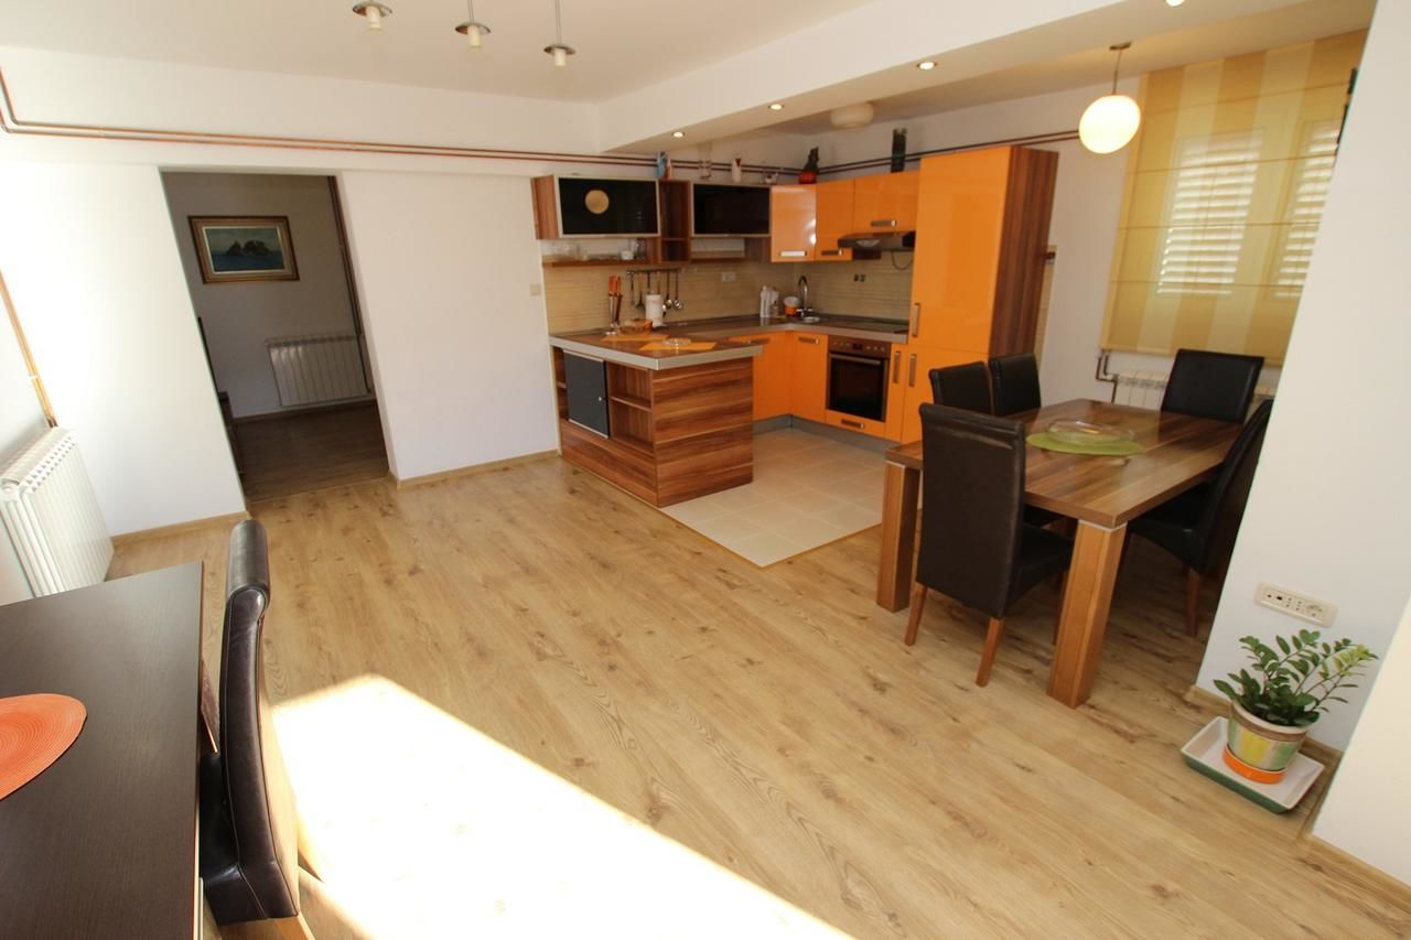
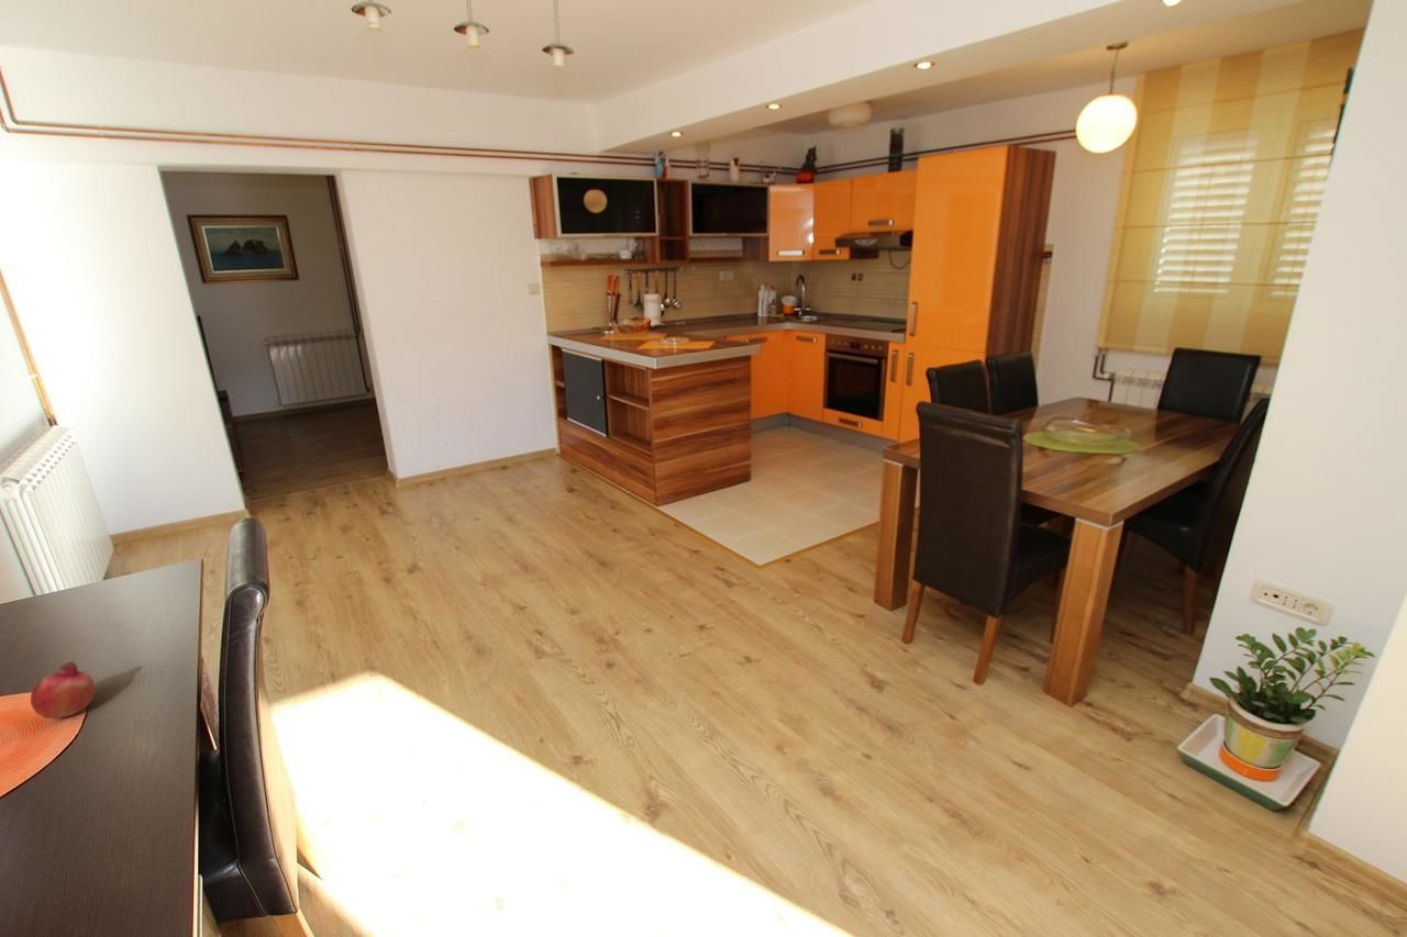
+ fruit [30,661,96,720]
